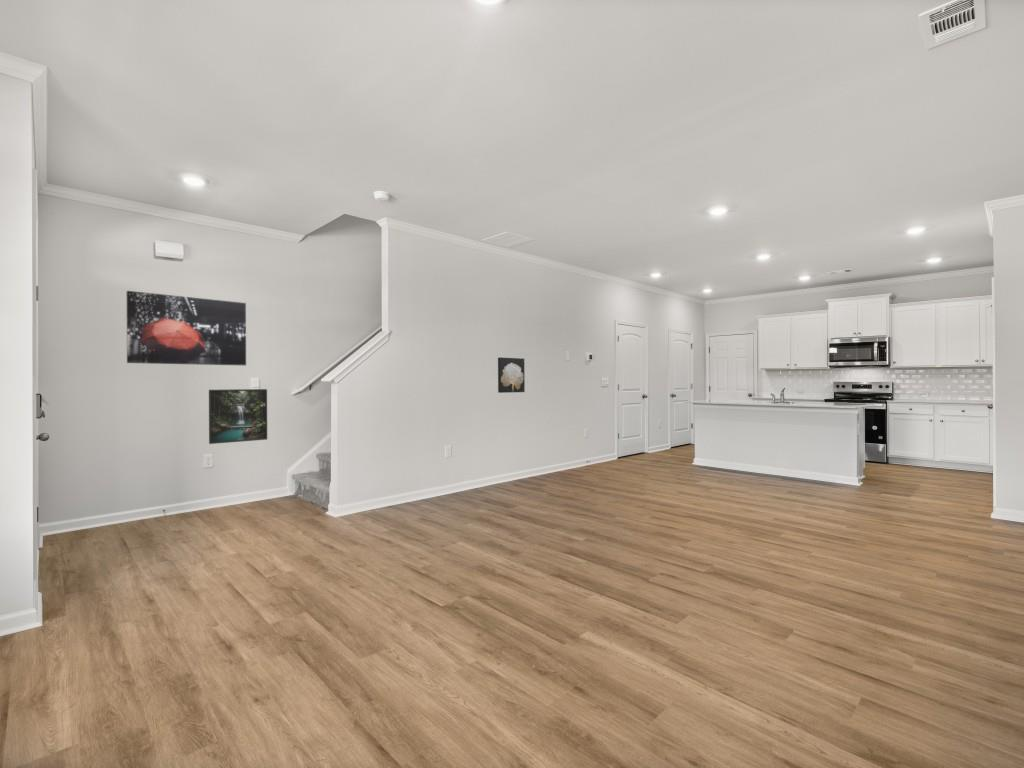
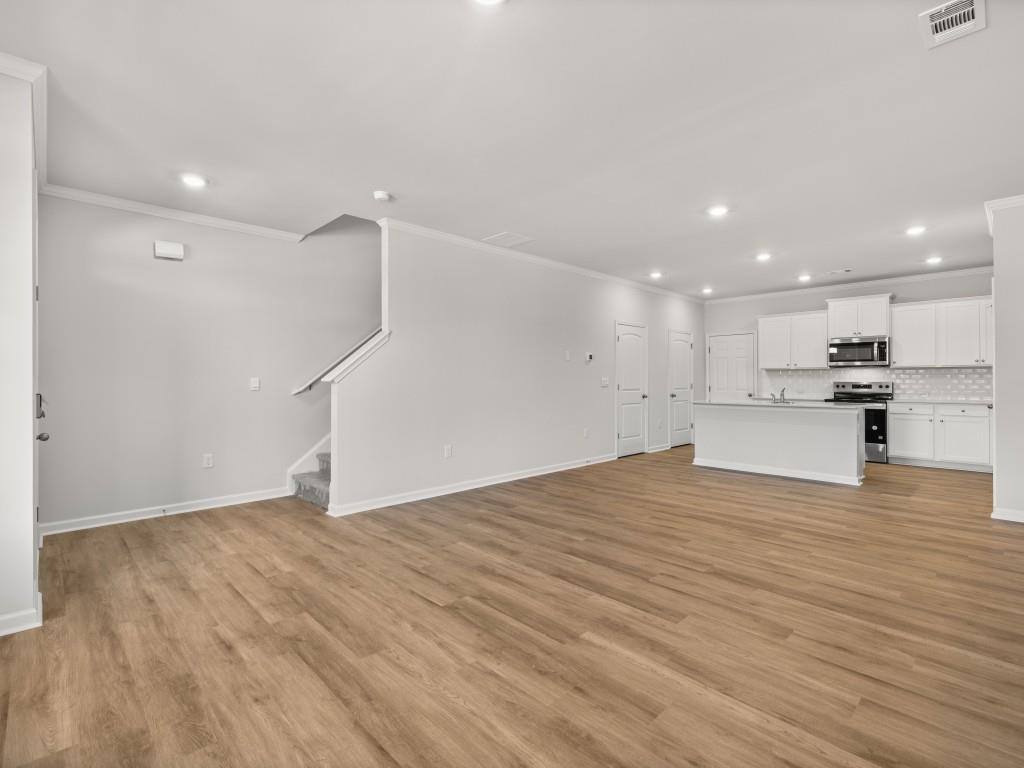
- wall art [497,356,526,394]
- wall art [126,290,247,367]
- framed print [208,388,268,445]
